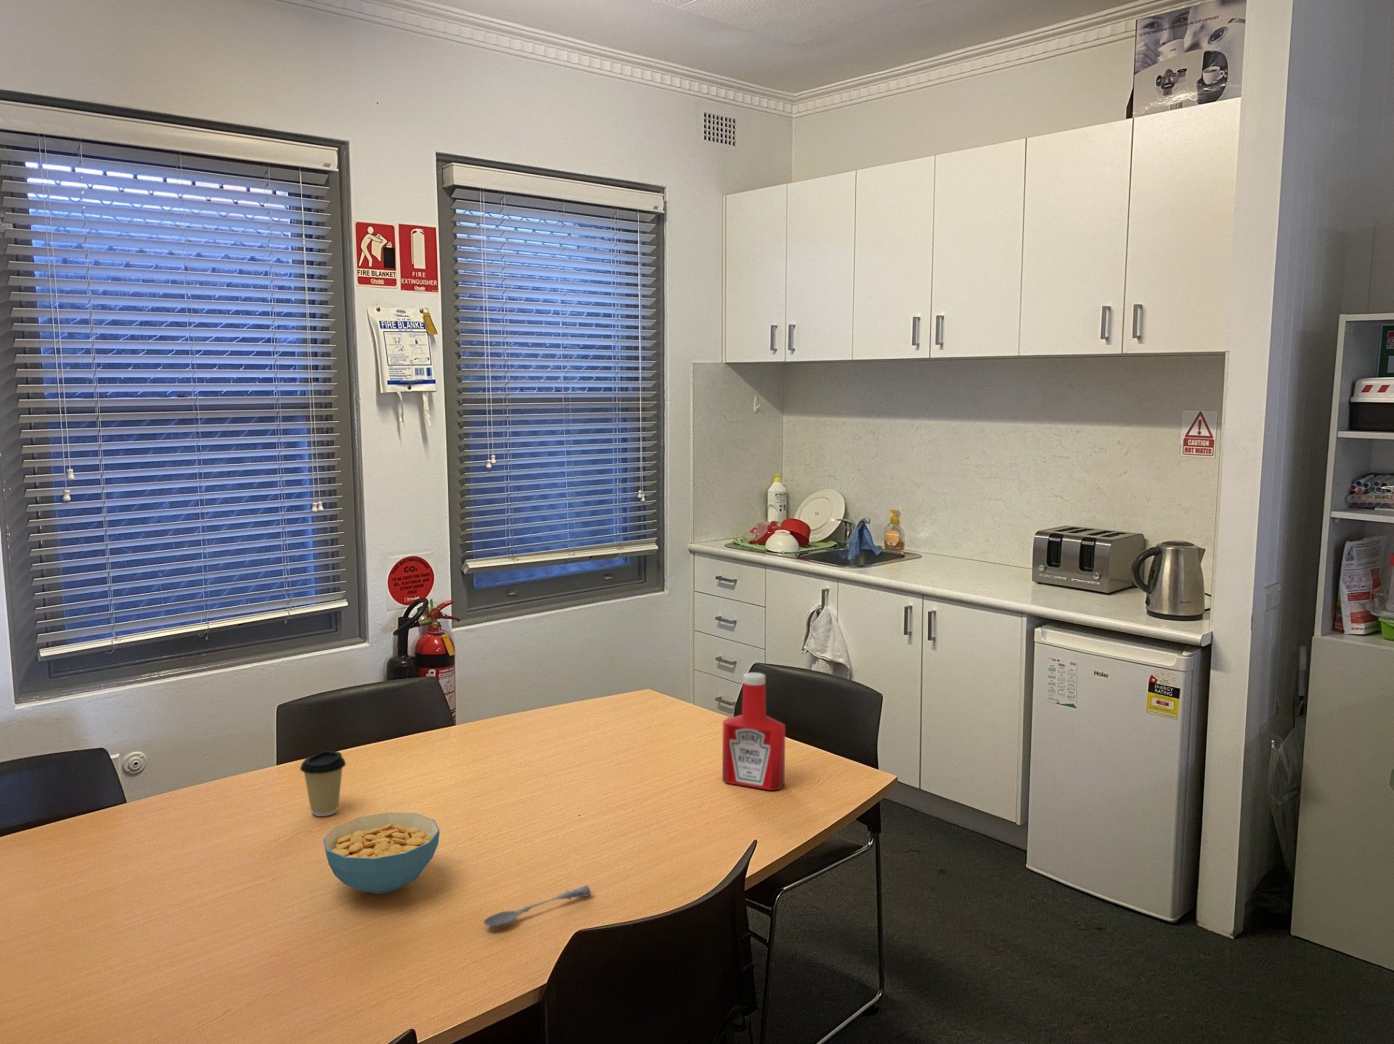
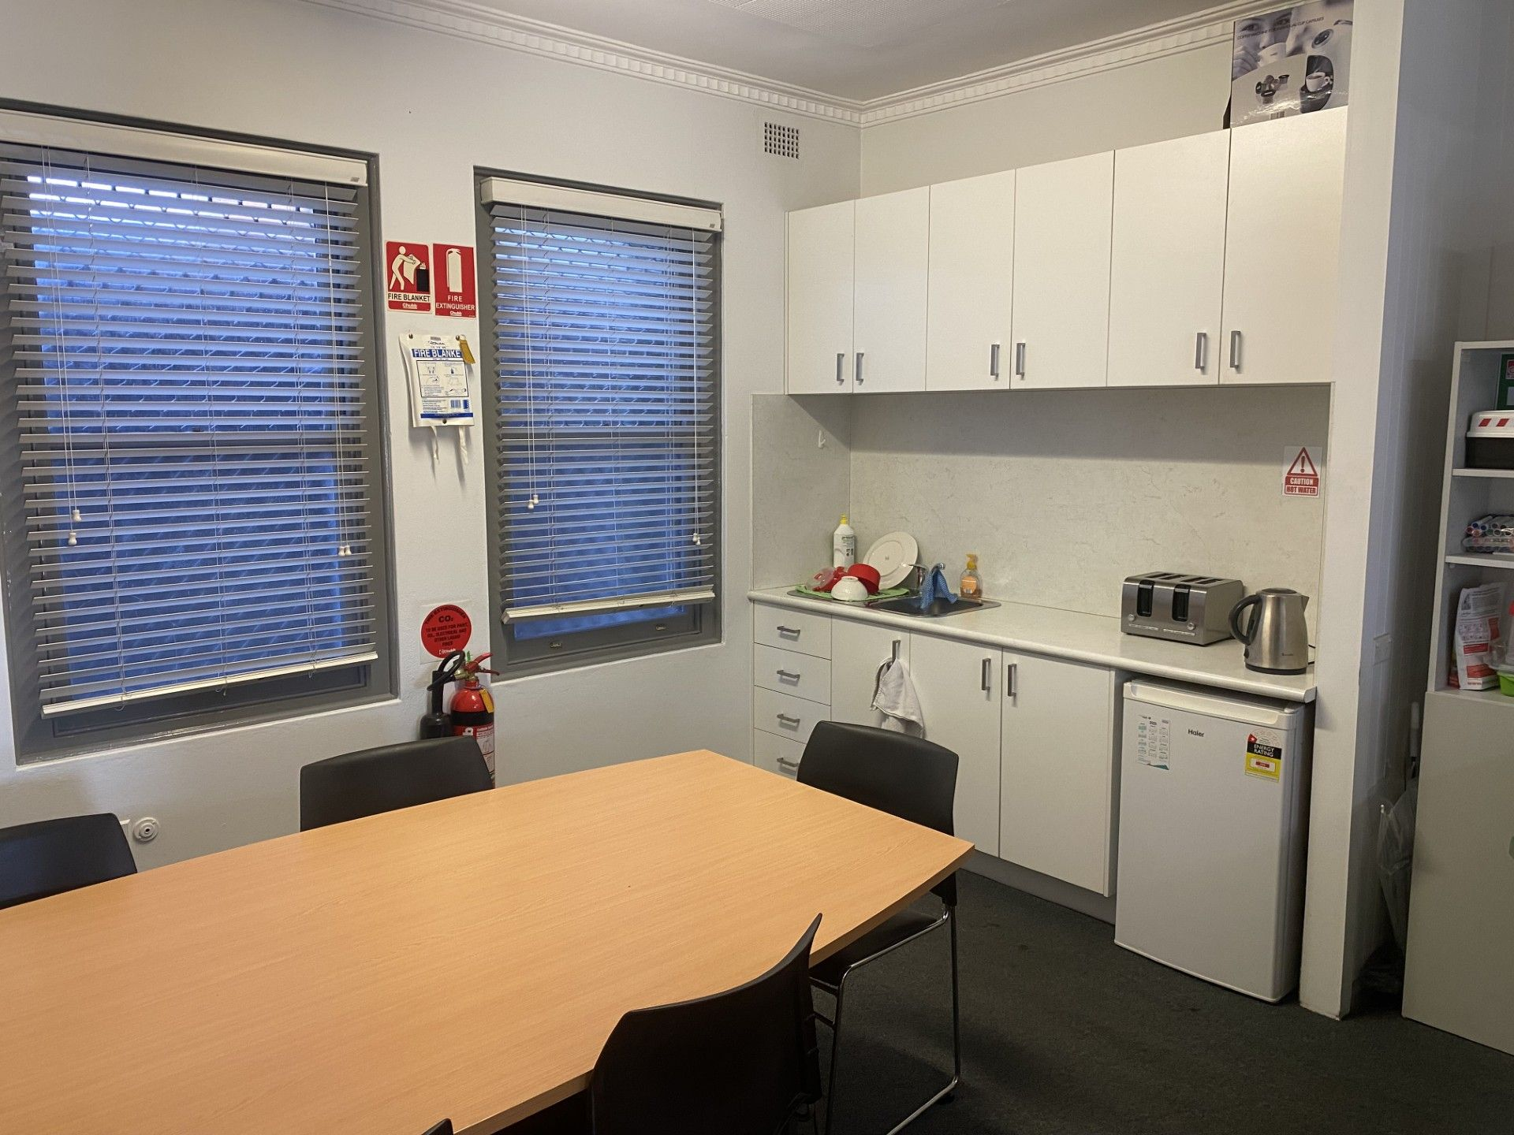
- soupspoon [483,885,591,928]
- coffee cup [300,750,347,817]
- cereal bowl [323,812,441,895]
- soap bottle [721,672,786,791]
